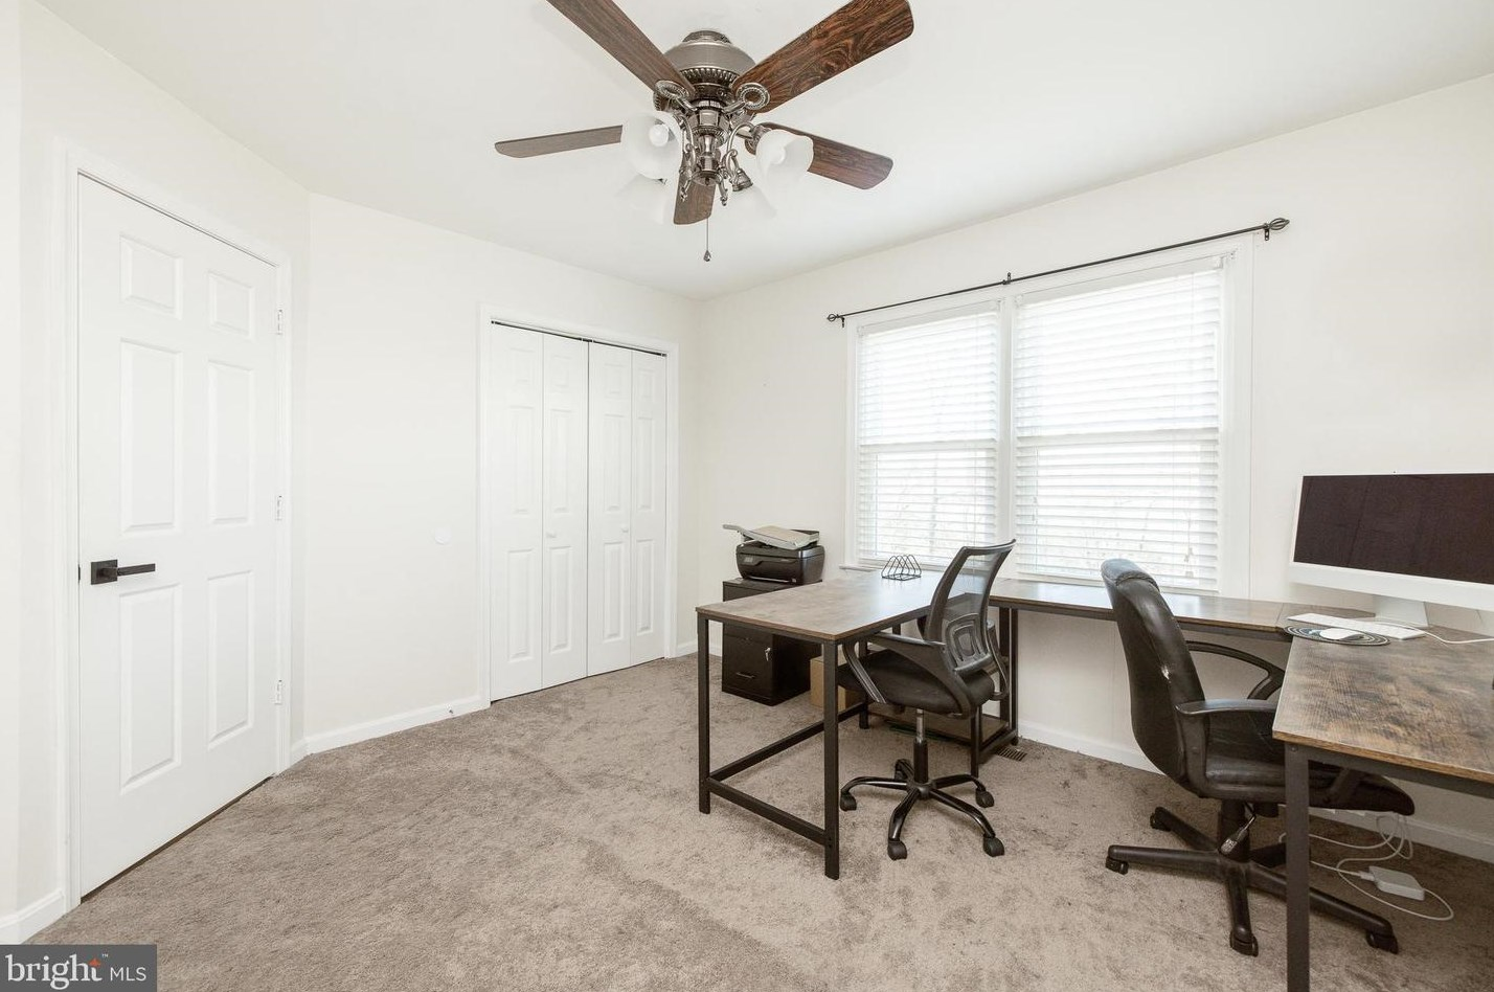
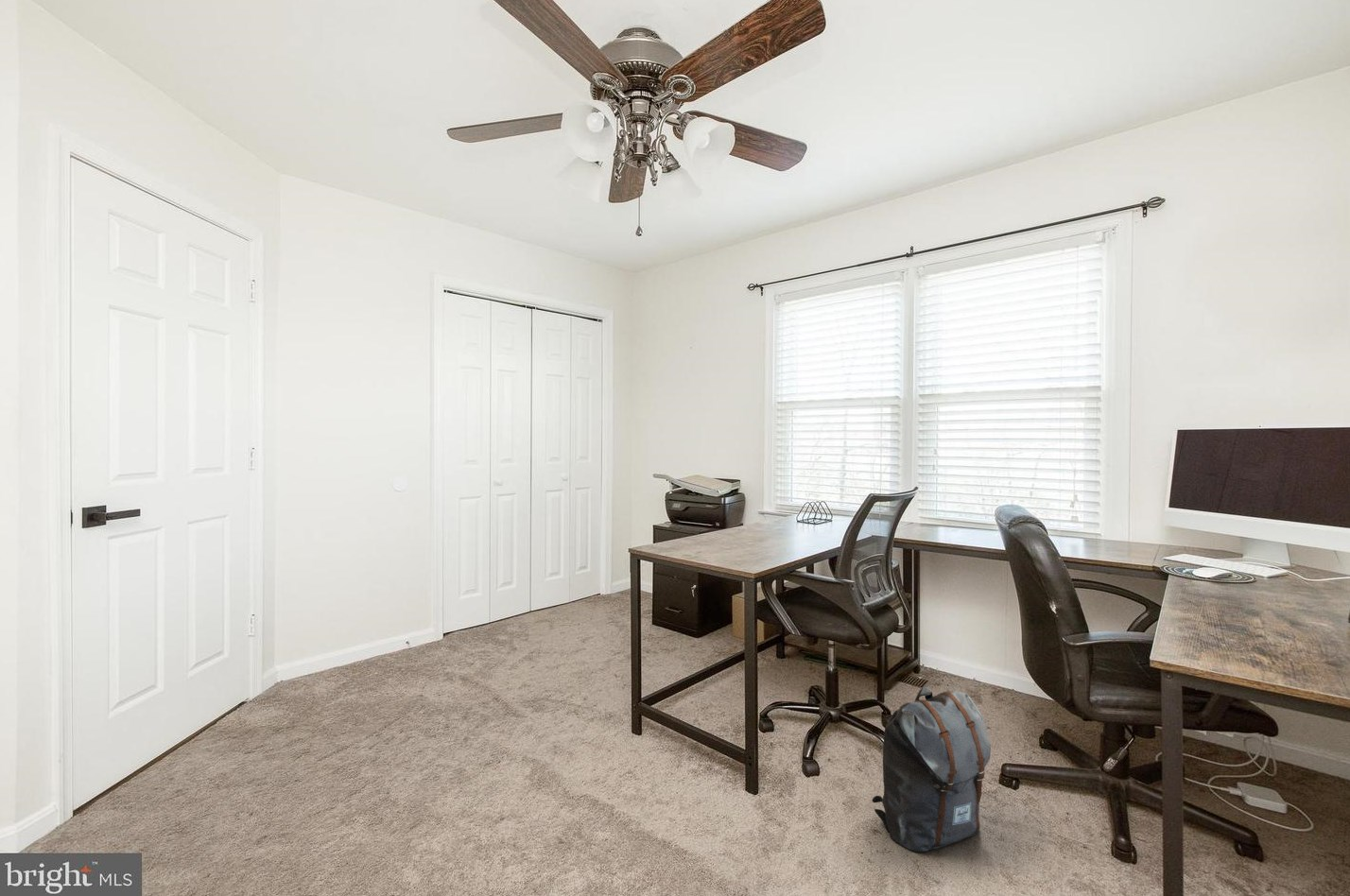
+ backpack [872,685,992,853]
